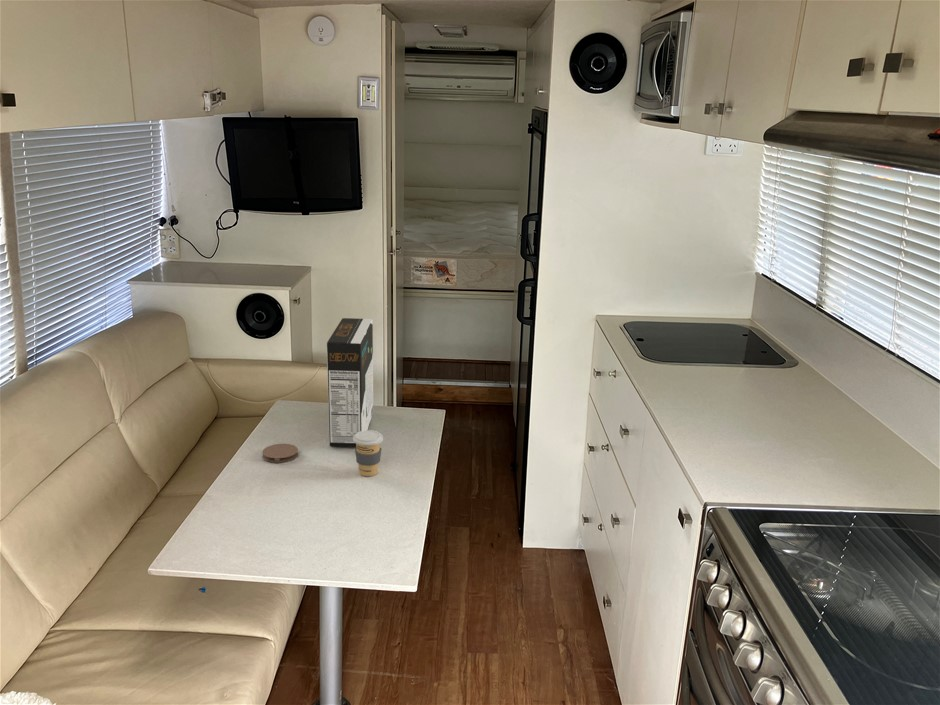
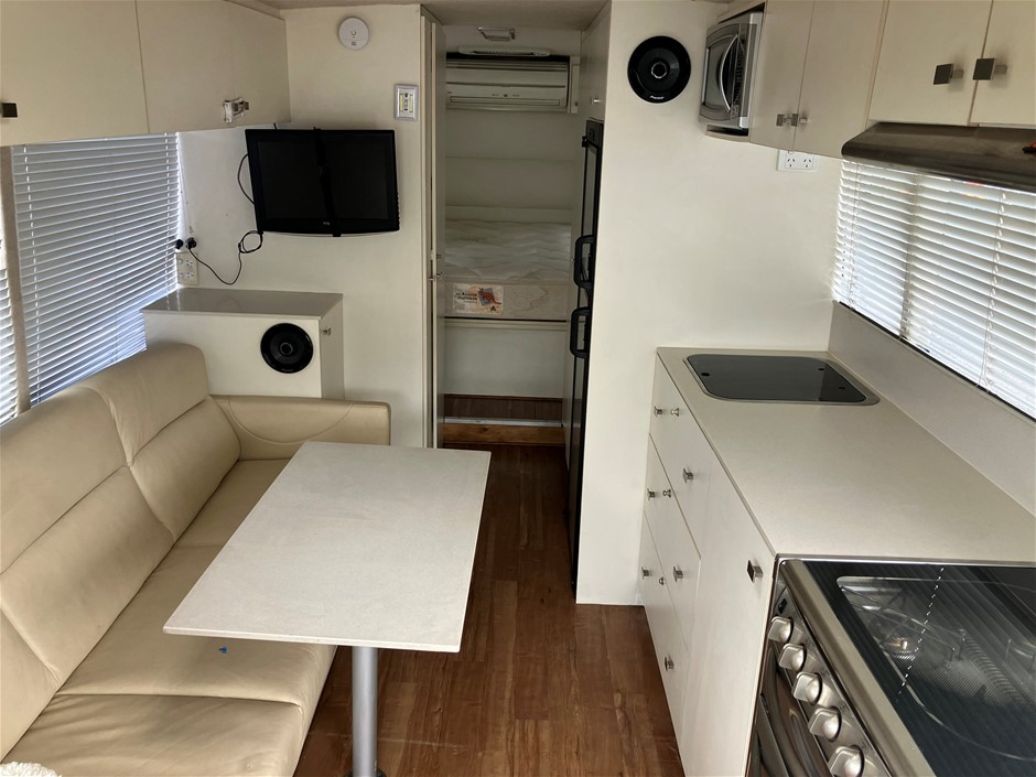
- coaster [261,443,299,464]
- coffee cup [353,429,384,477]
- cereal box [326,317,374,448]
